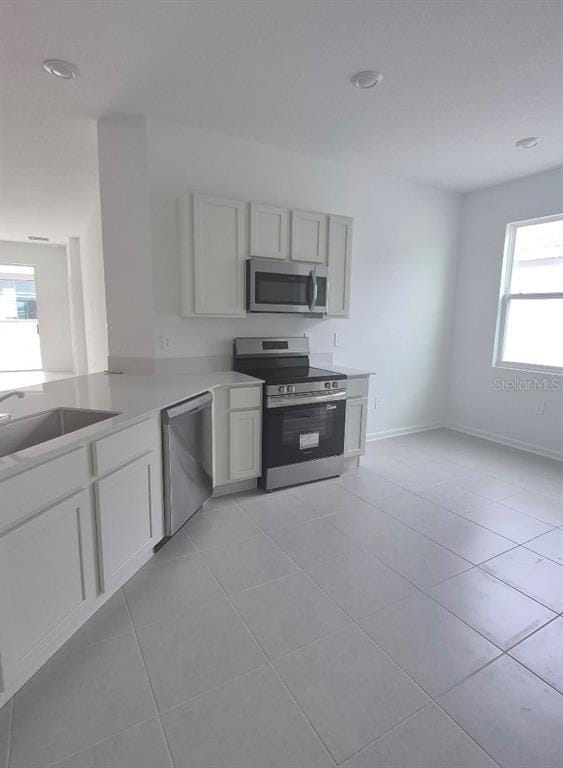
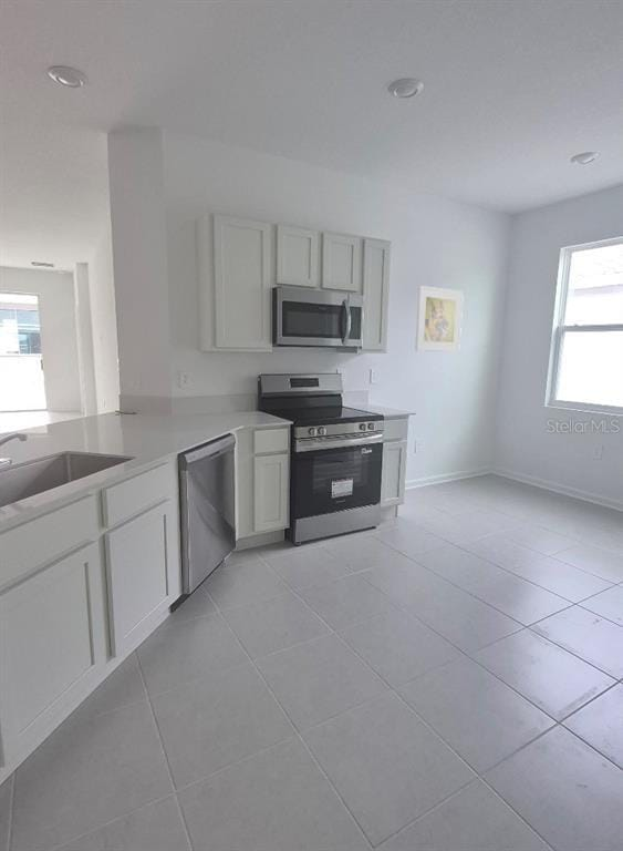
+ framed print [414,285,465,353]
